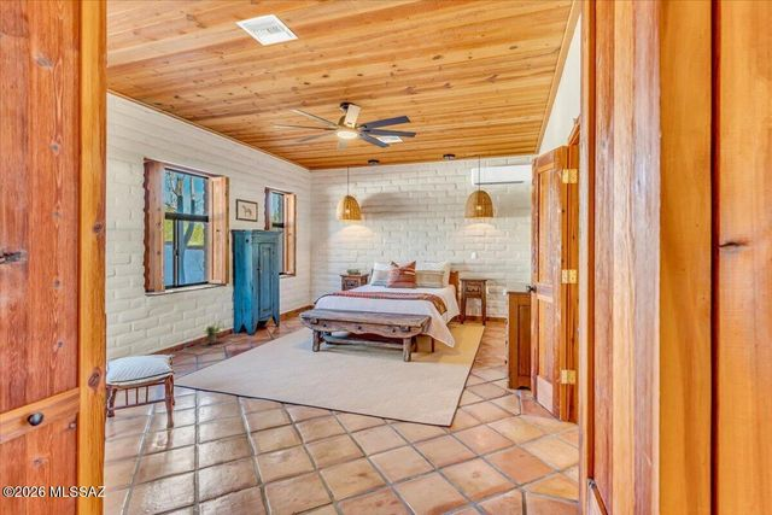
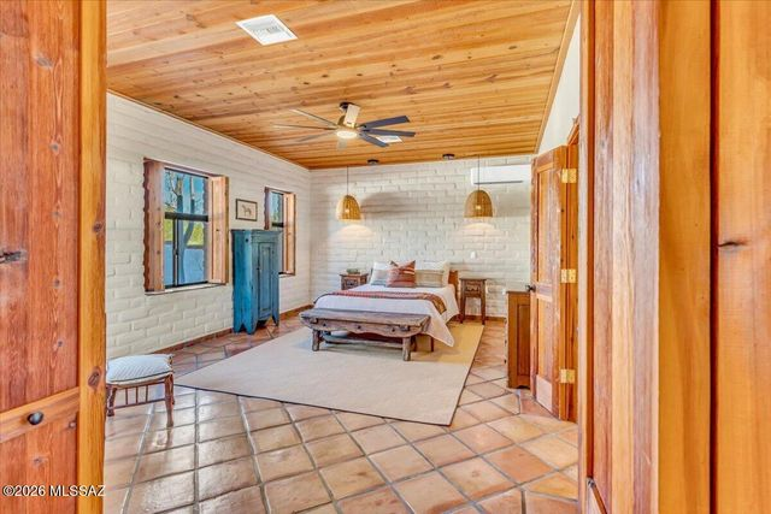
- potted plant [201,320,227,345]
